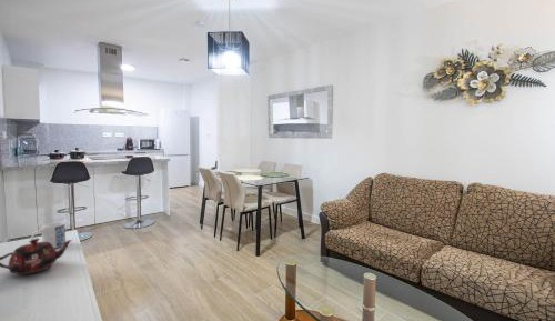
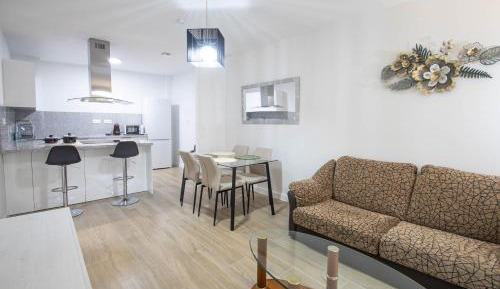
- mug [30,221,67,249]
- teapot [0,238,73,275]
